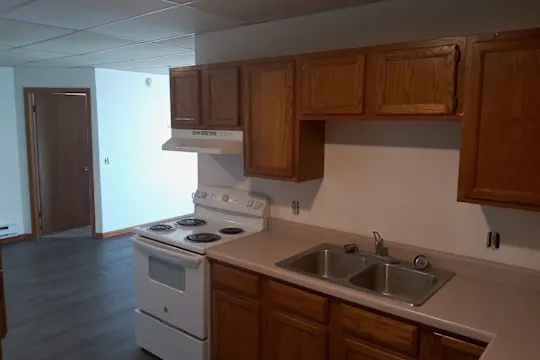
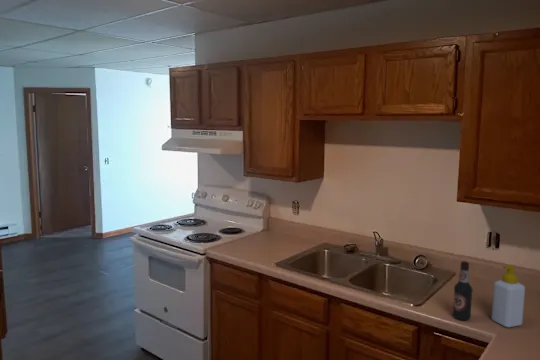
+ bottle [452,260,474,321]
+ soap bottle [490,264,526,328]
